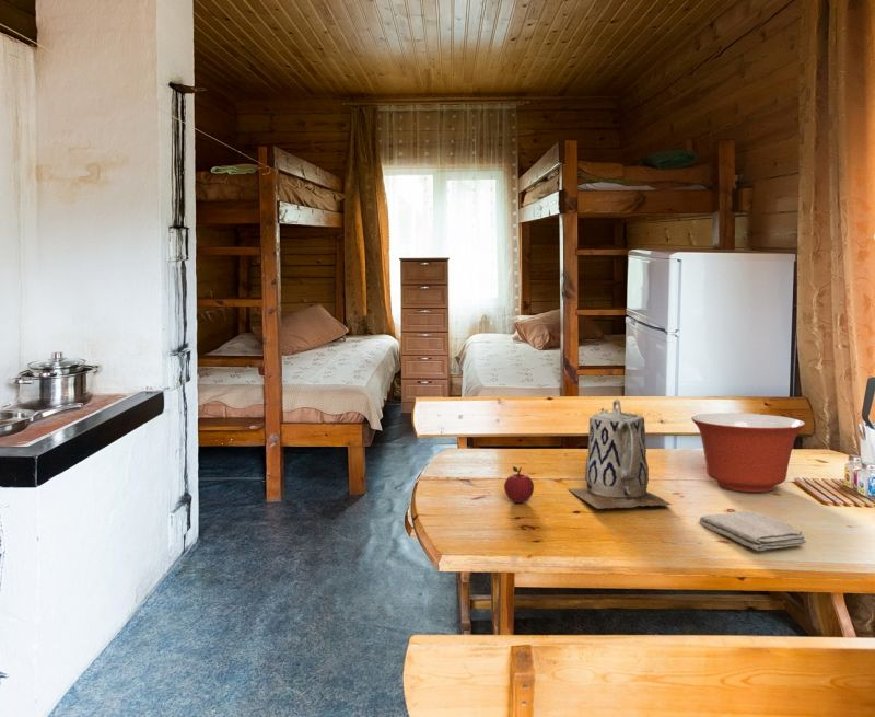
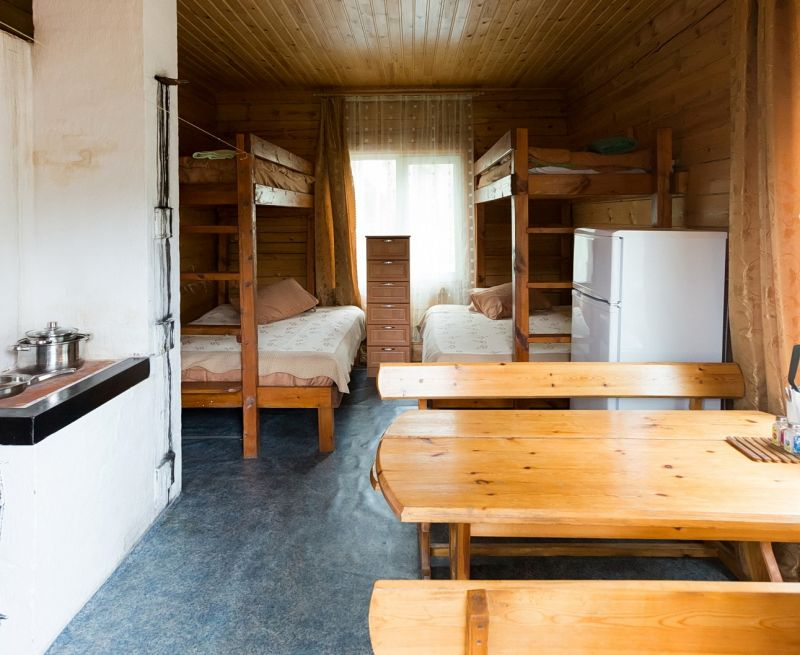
- apple [503,465,535,504]
- washcloth [698,510,807,552]
- mixing bowl [690,412,806,493]
- teapot [565,398,673,510]
